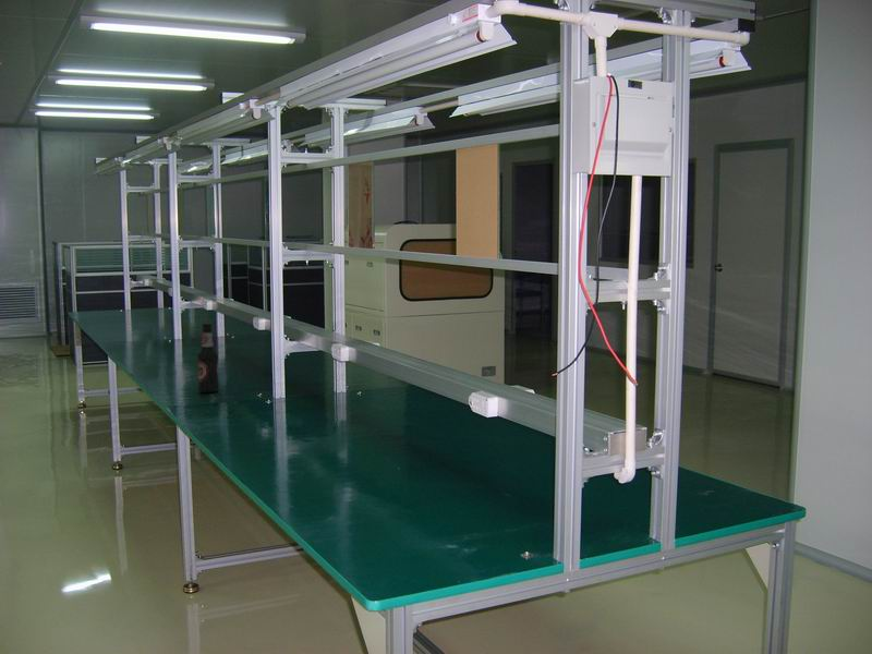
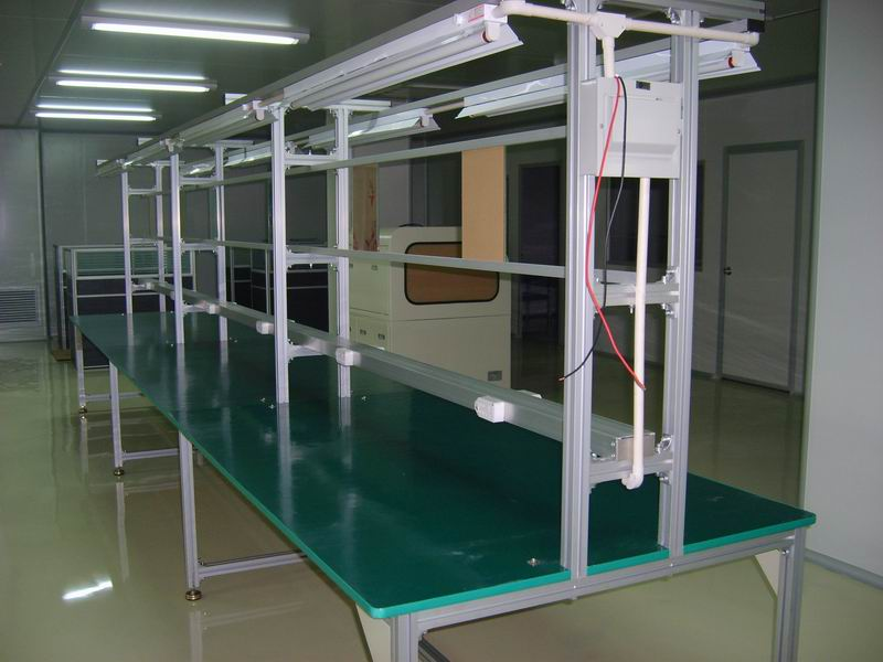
- bottle [196,323,220,393]
